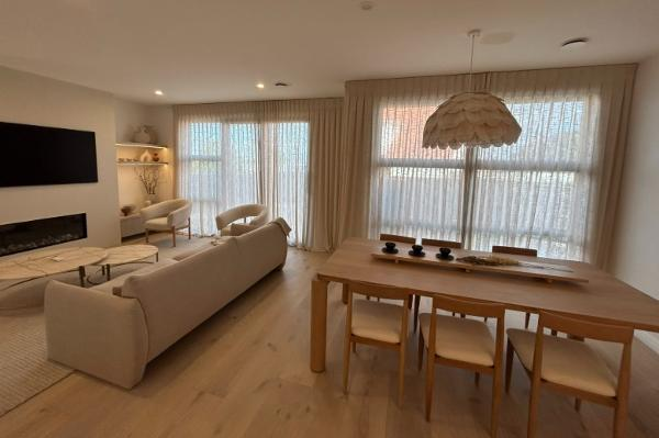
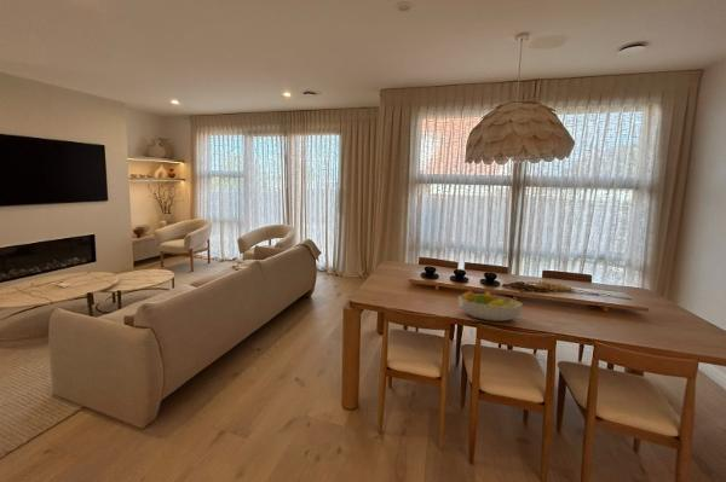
+ fruit bowl [457,290,524,323]
